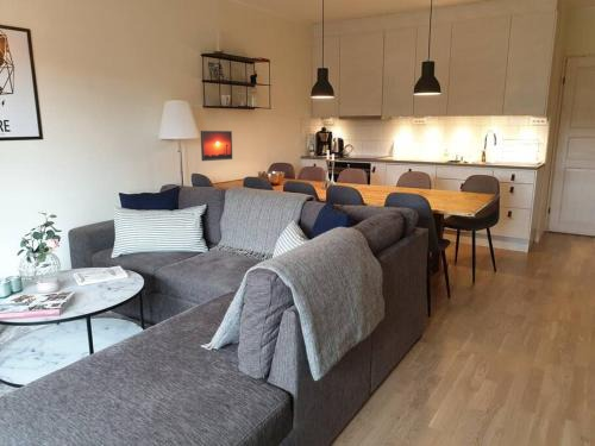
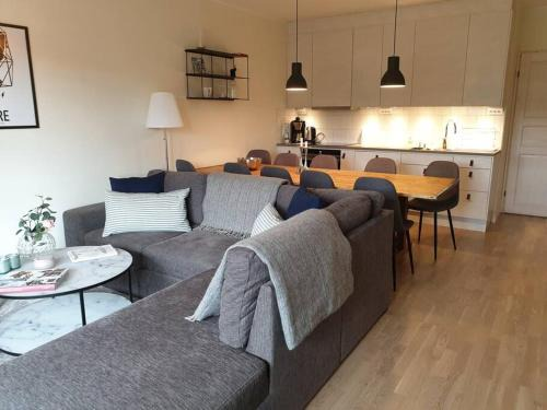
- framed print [200,130,233,162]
